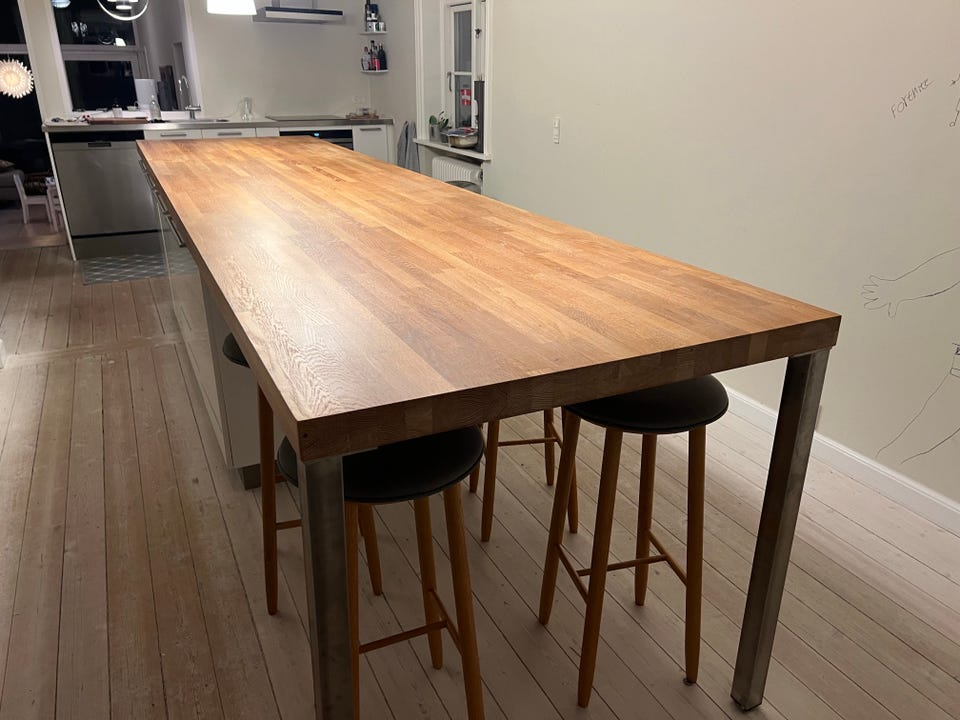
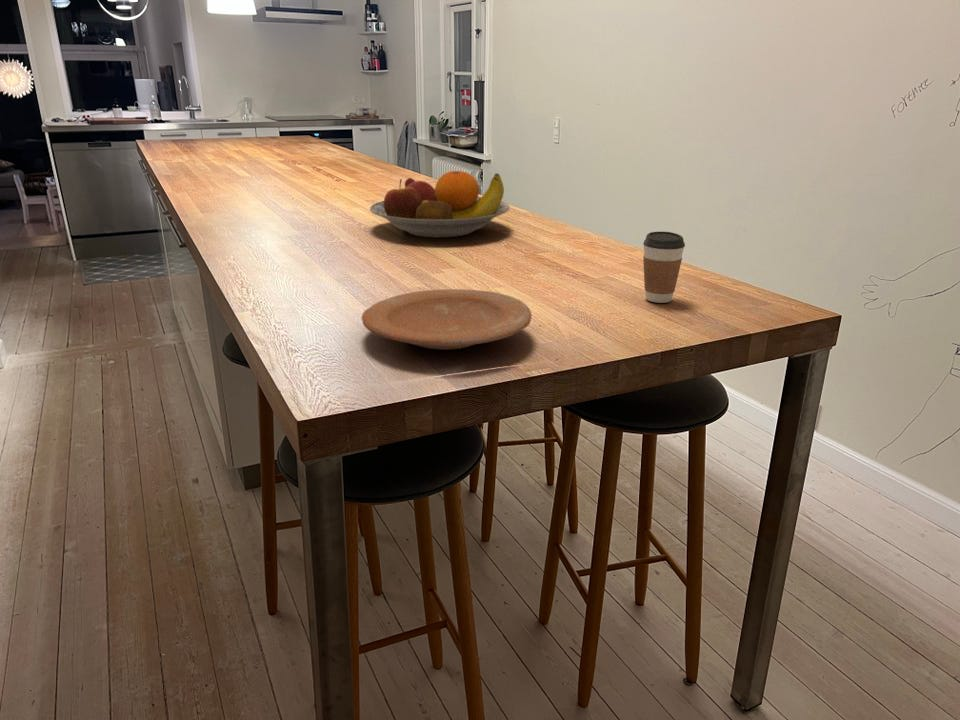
+ plate [361,288,533,351]
+ coffee cup [642,231,686,304]
+ fruit bowl [369,170,511,239]
